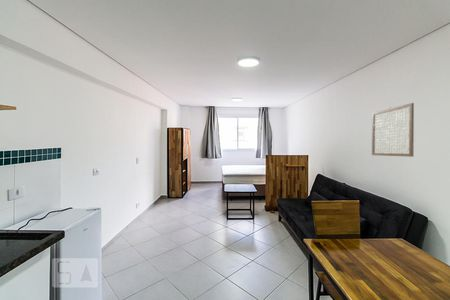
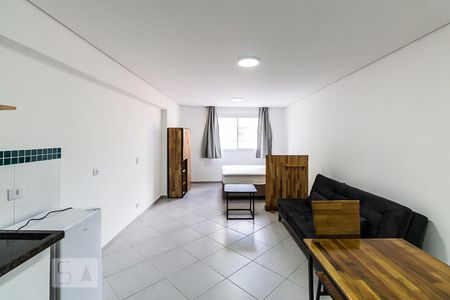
- wall art [371,102,415,158]
